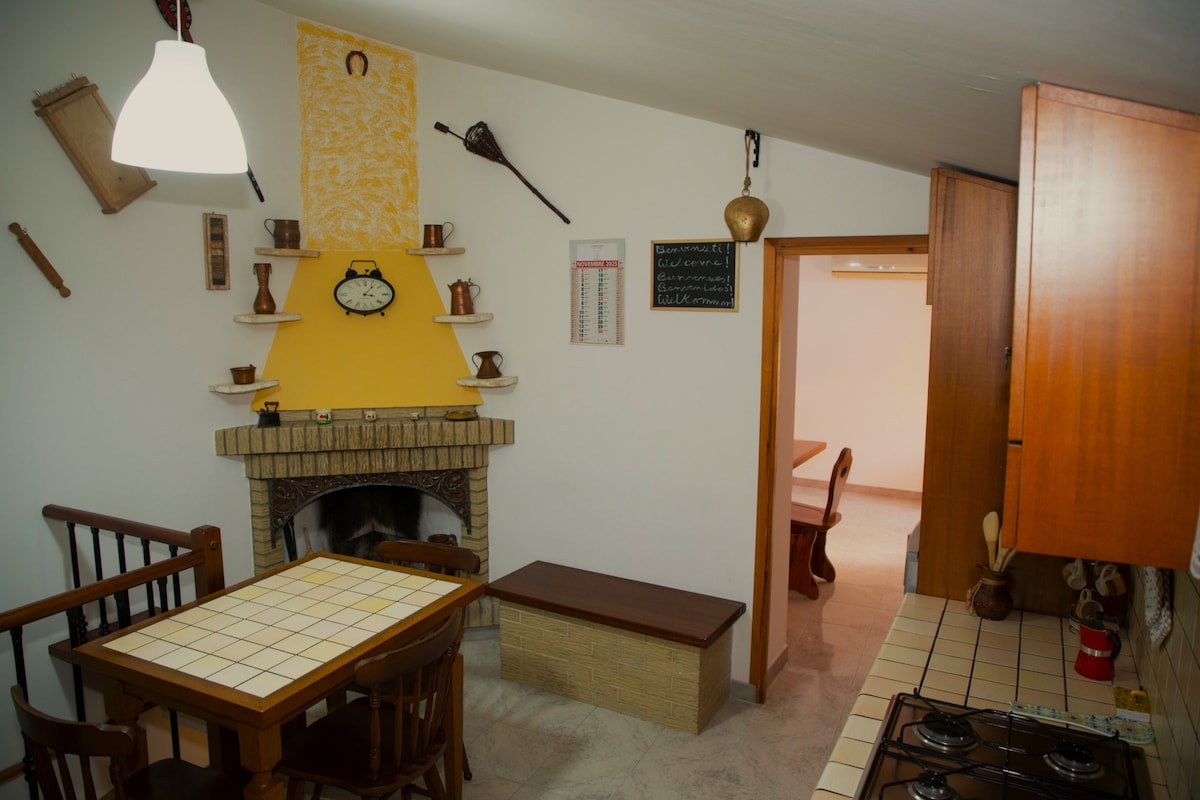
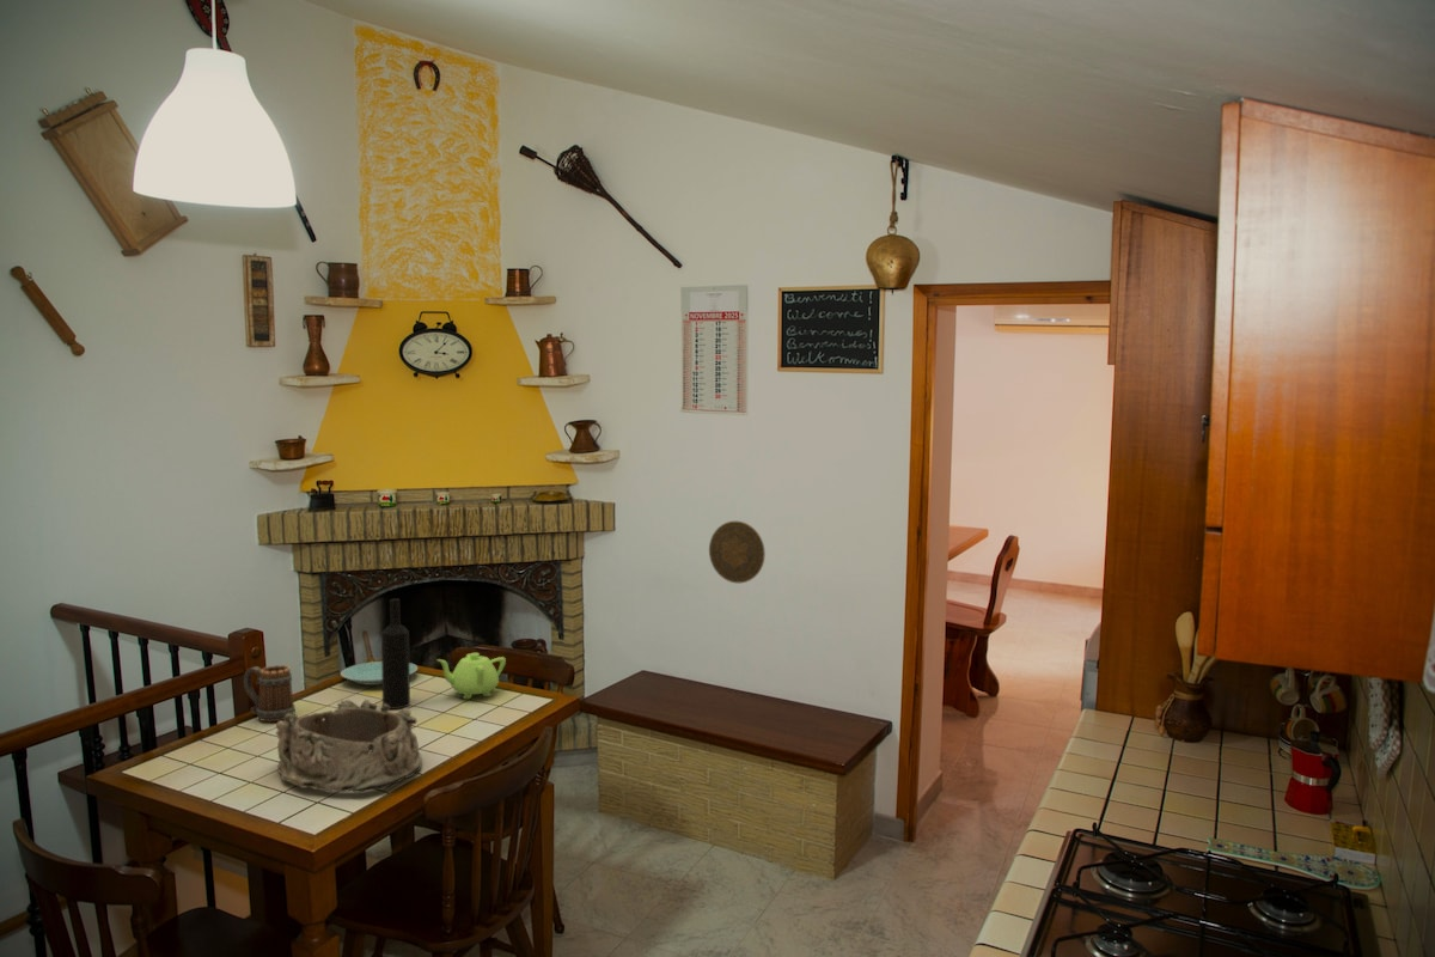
+ mug [243,664,297,723]
+ teapot [435,652,507,700]
+ plate [340,660,419,687]
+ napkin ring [275,697,423,793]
+ wine bottle [380,598,411,709]
+ decorative plate [708,520,767,584]
